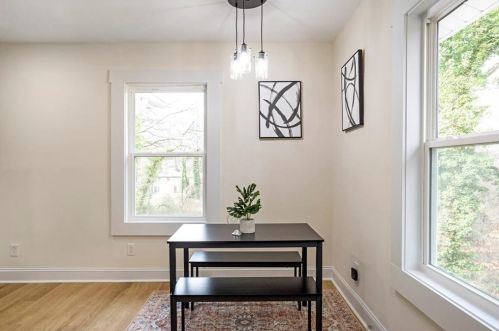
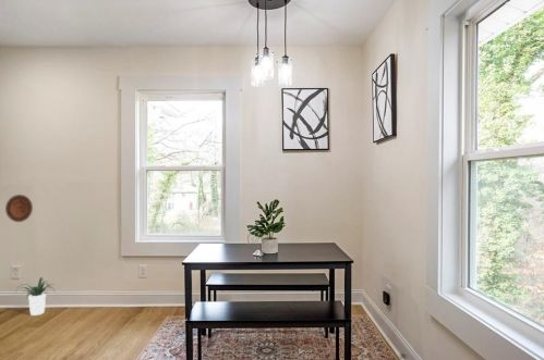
+ potted plant [14,276,60,316]
+ decorative plate [4,194,34,223]
